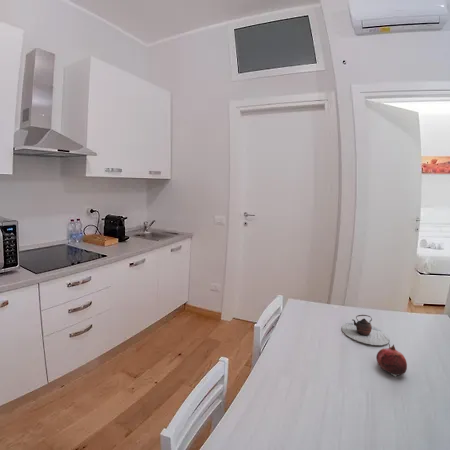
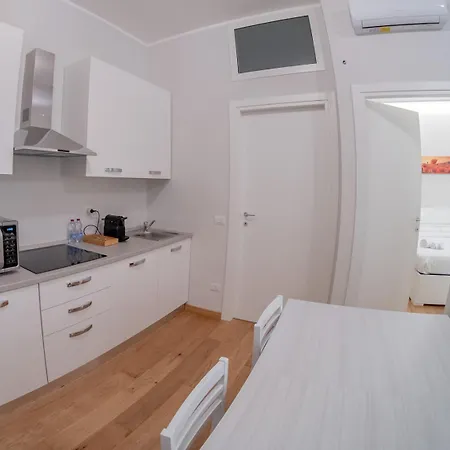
- teapot [341,314,390,346]
- fruit [375,343,408,379]
